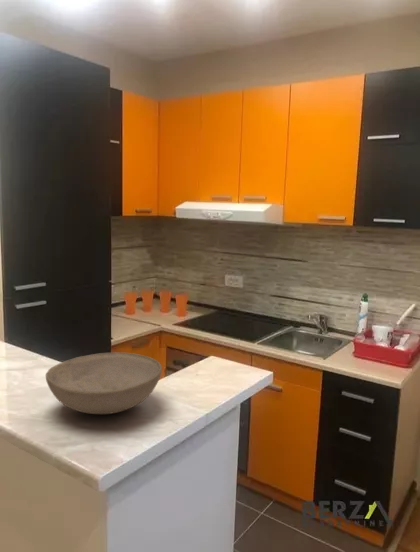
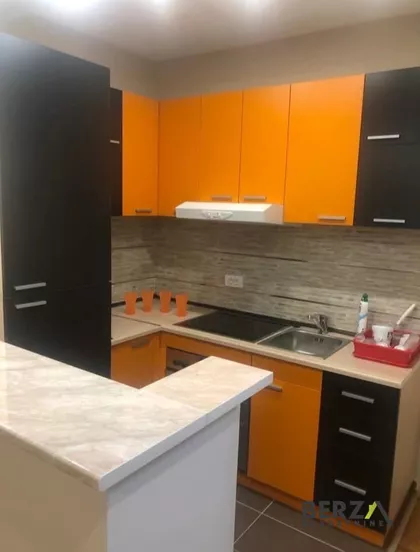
- bowl [45,351,163,415]
